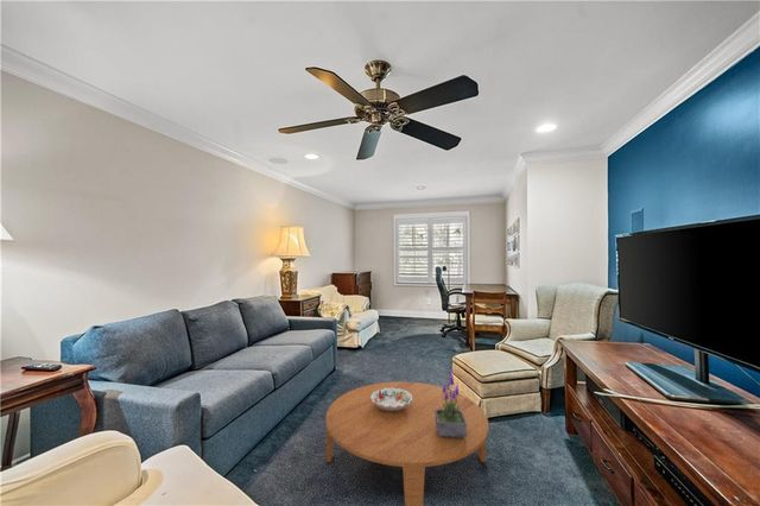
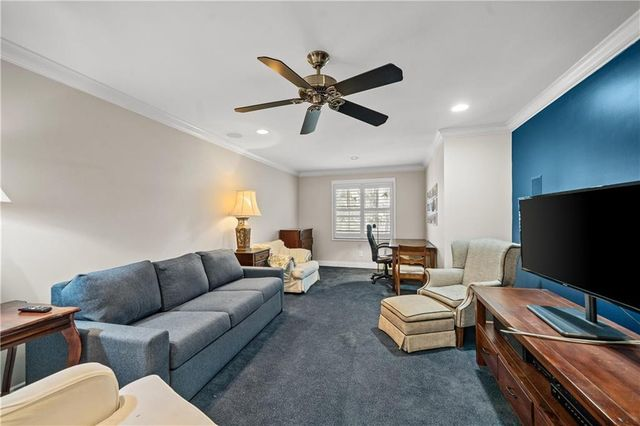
- potted plant [436,369,467,438]
- decorative bowl [370,387,412,411]
- coffee table [324,381,489,506]
